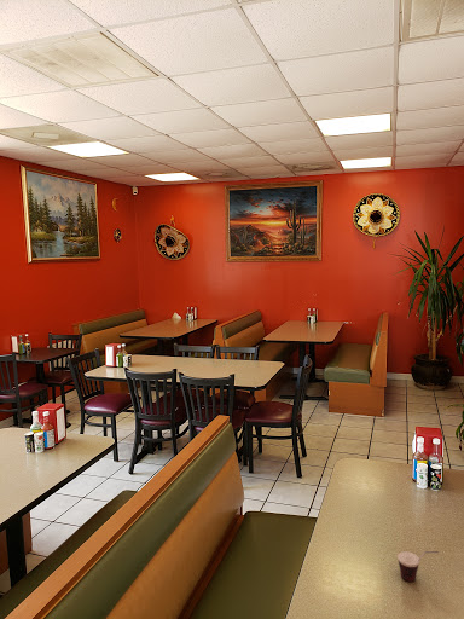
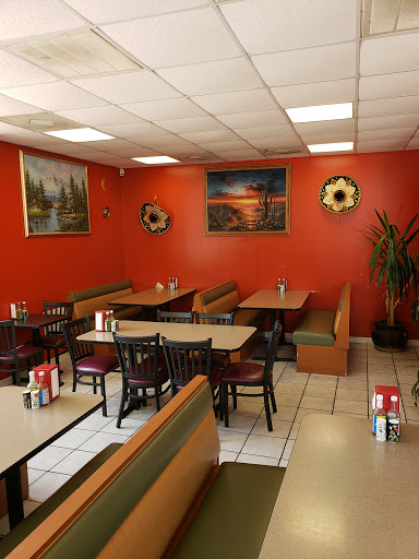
- cup [396,550,440,583]
